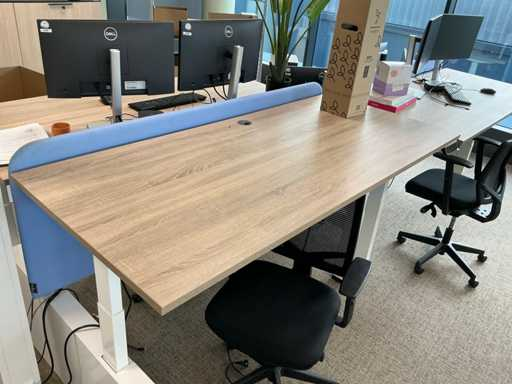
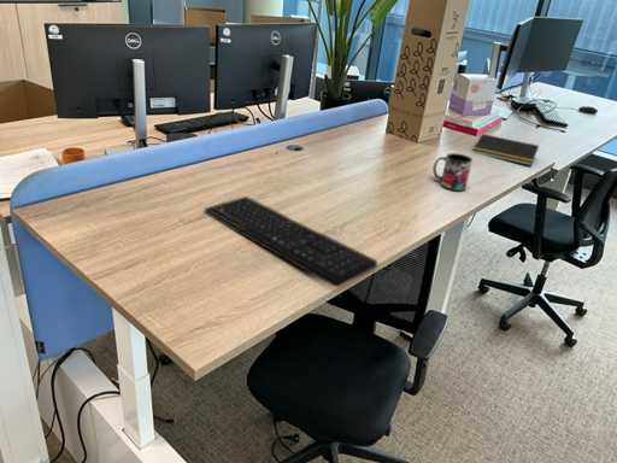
+ notepad [471,133,540,166]
+ mug [431,152,474,192]
+ keyboard [204,195,380,288]
